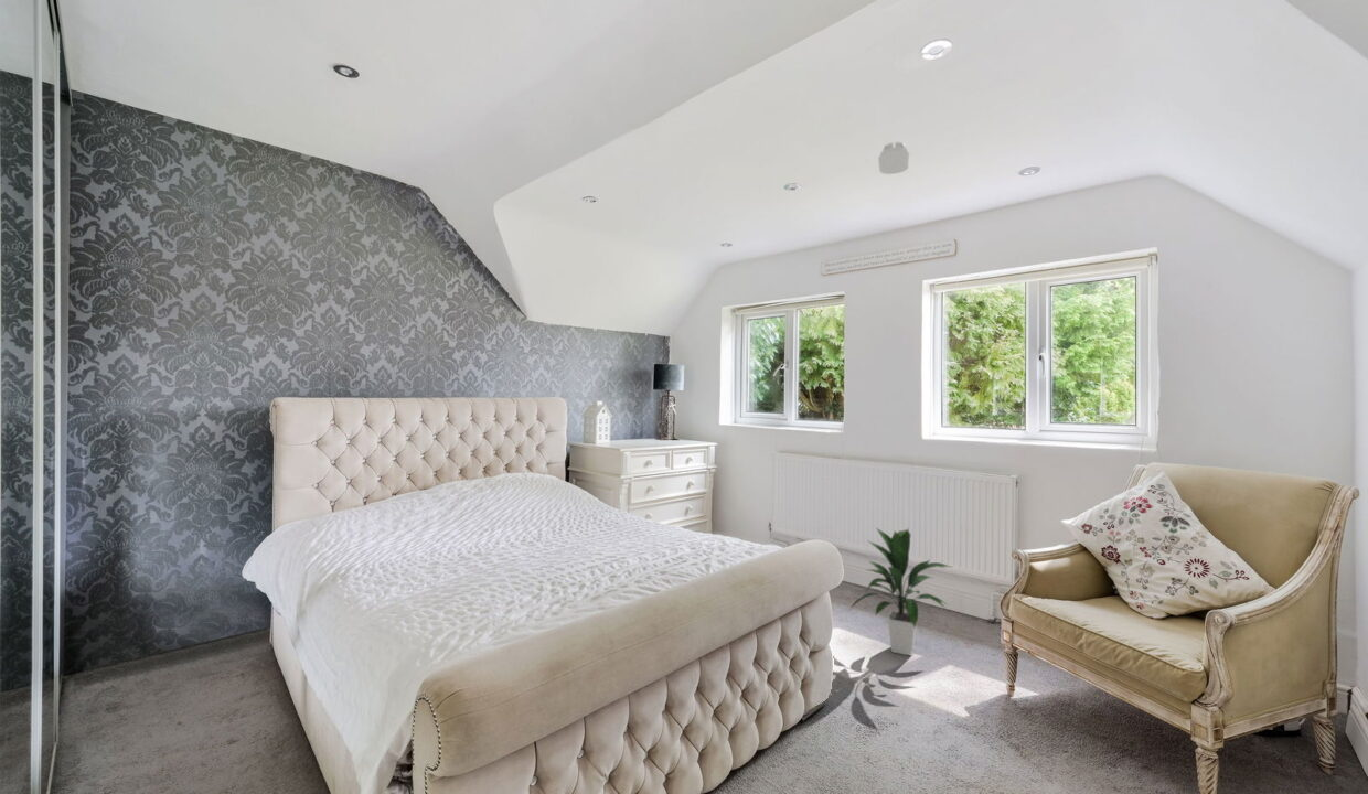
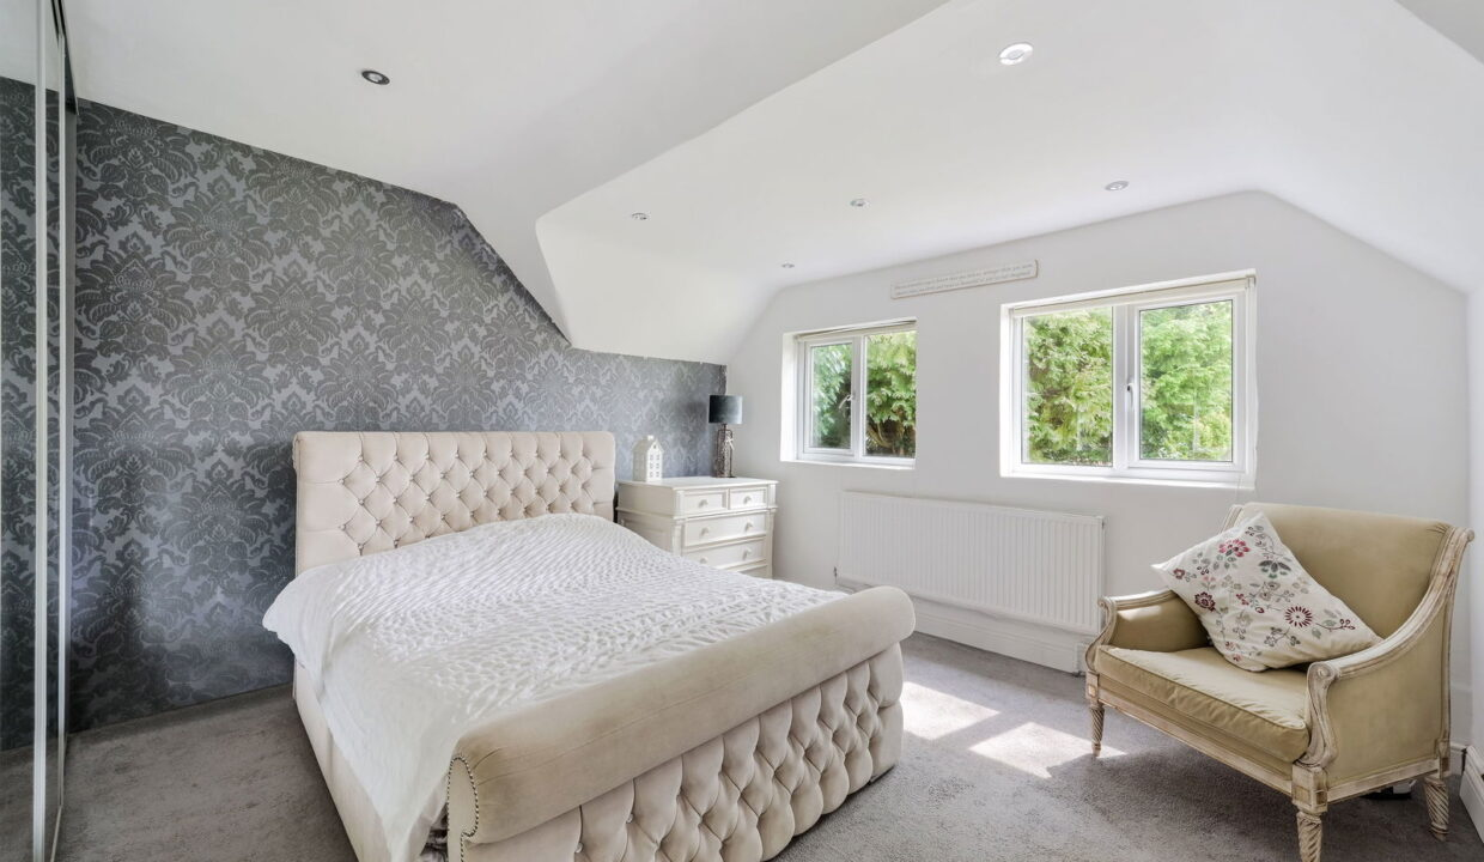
- indoor plant [849,526,952,657]
- smoke detector [877,141,911,175]
